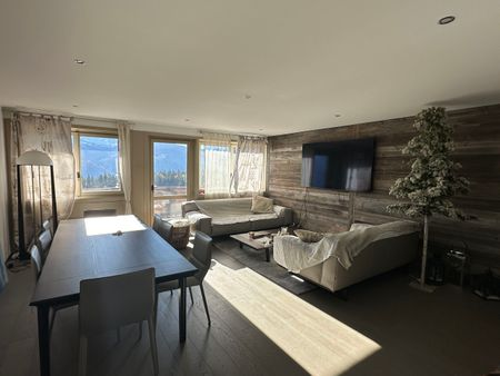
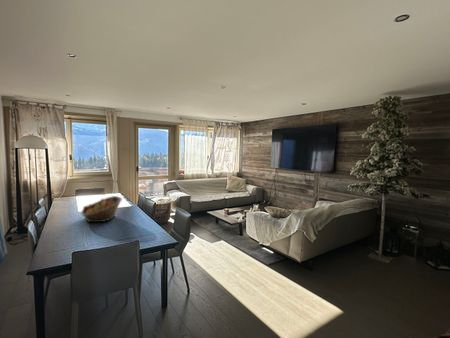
+ fruit basket [80,195,123,223]
